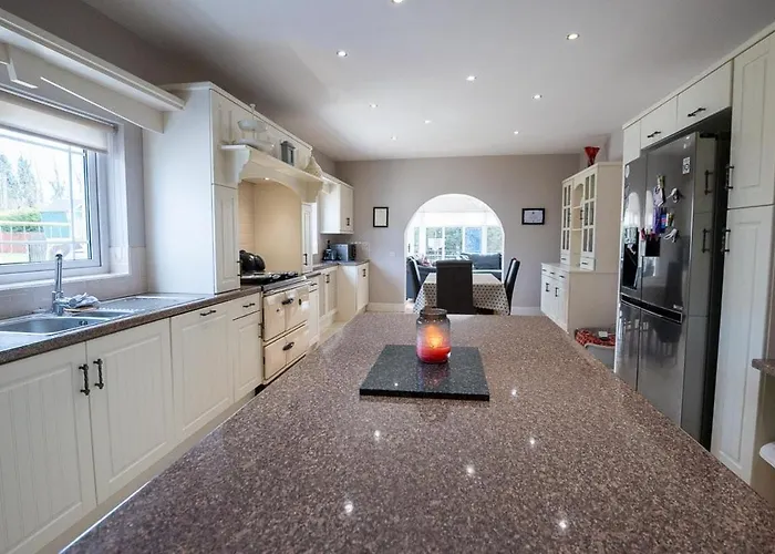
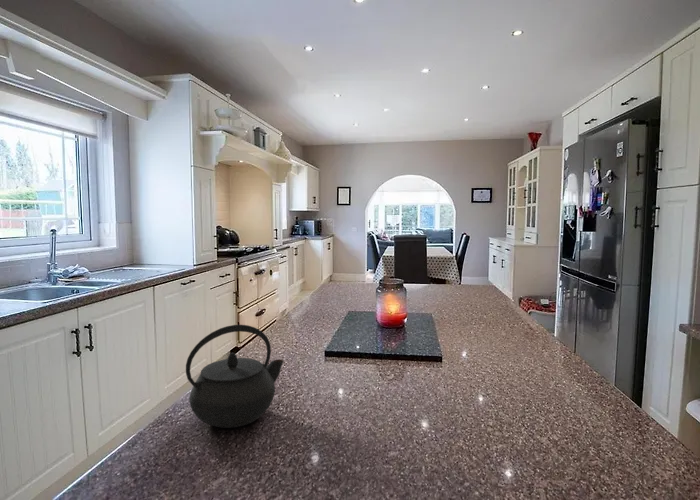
+ kettle [185,324,285,429]
